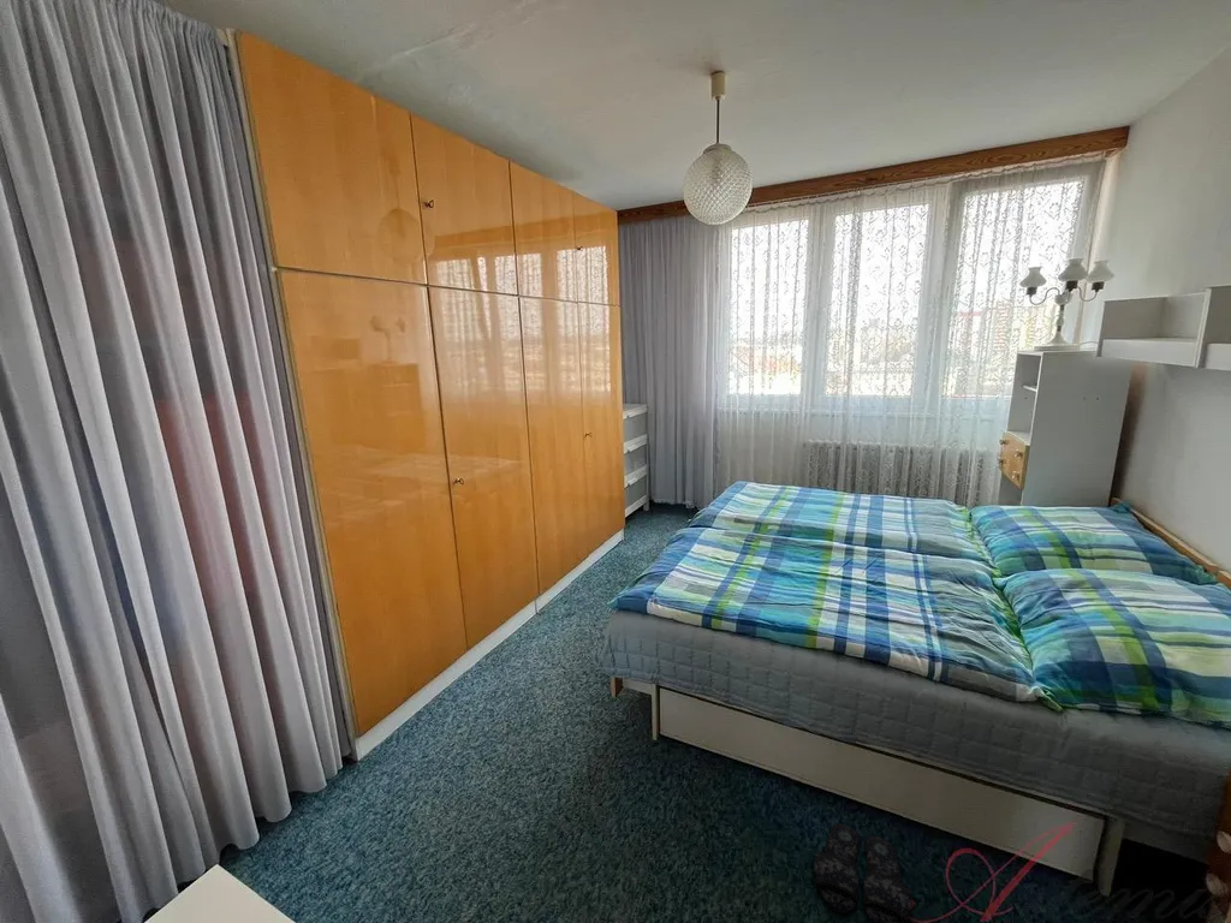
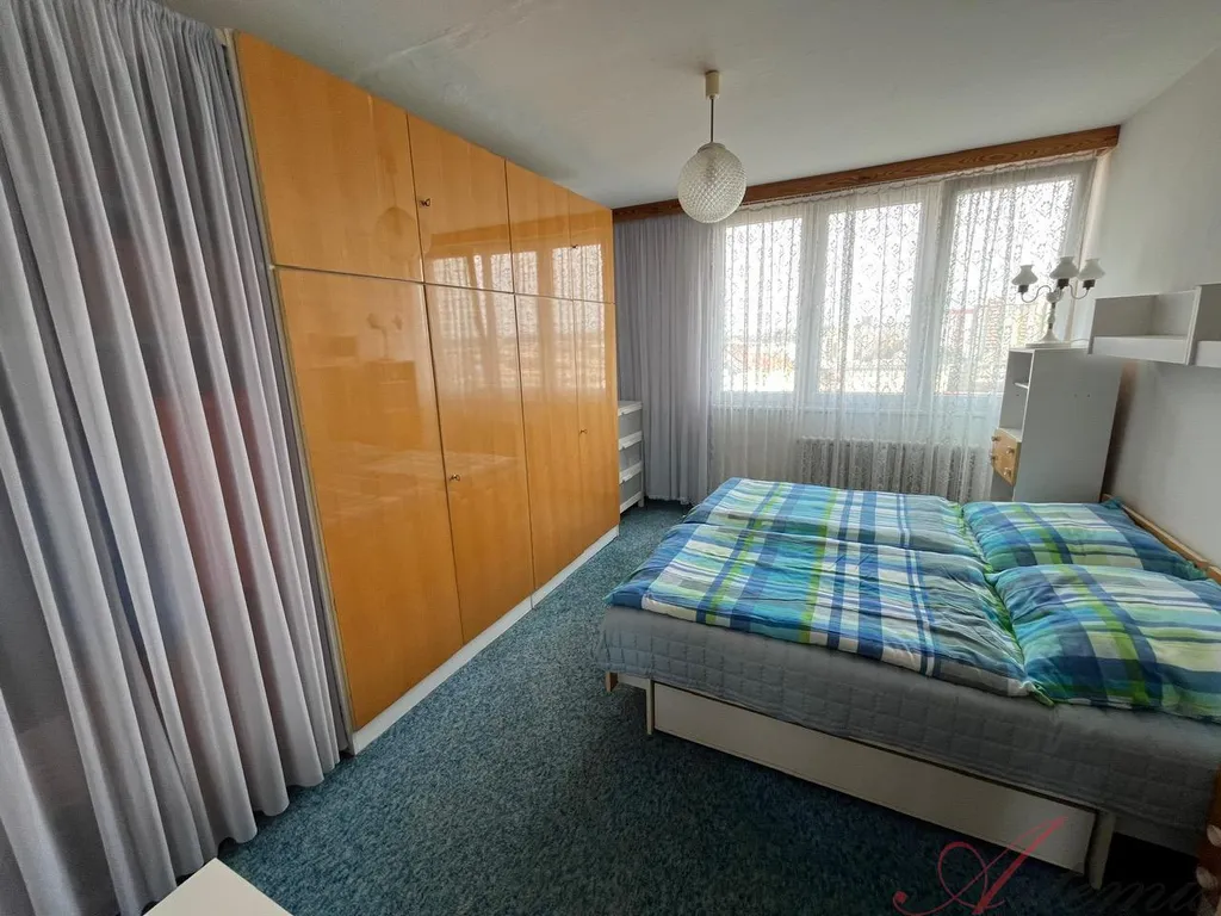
- slippers [814,822,912,923]
